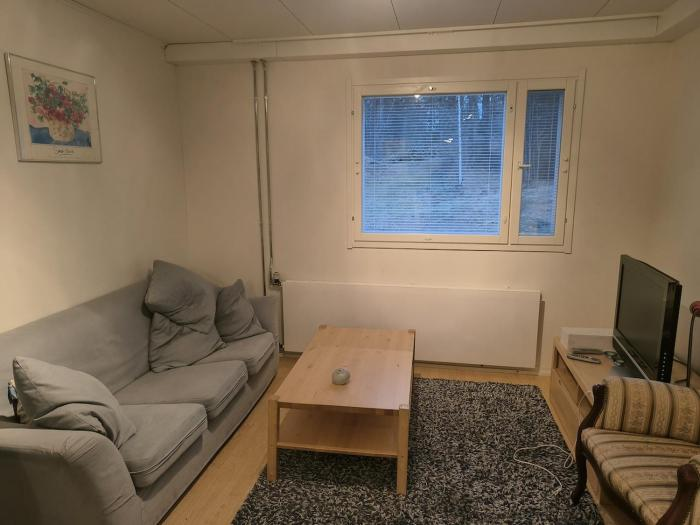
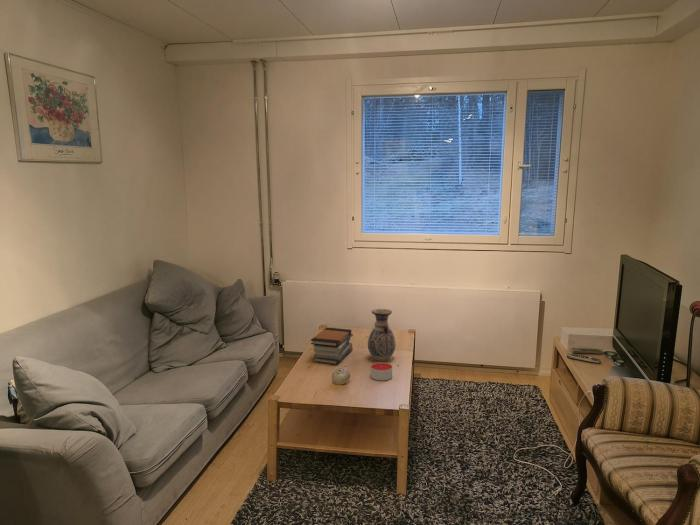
+ candle [370,361,393,382]
+ book stack [310,326,354,366]
+ vase [367,308,397,362]
